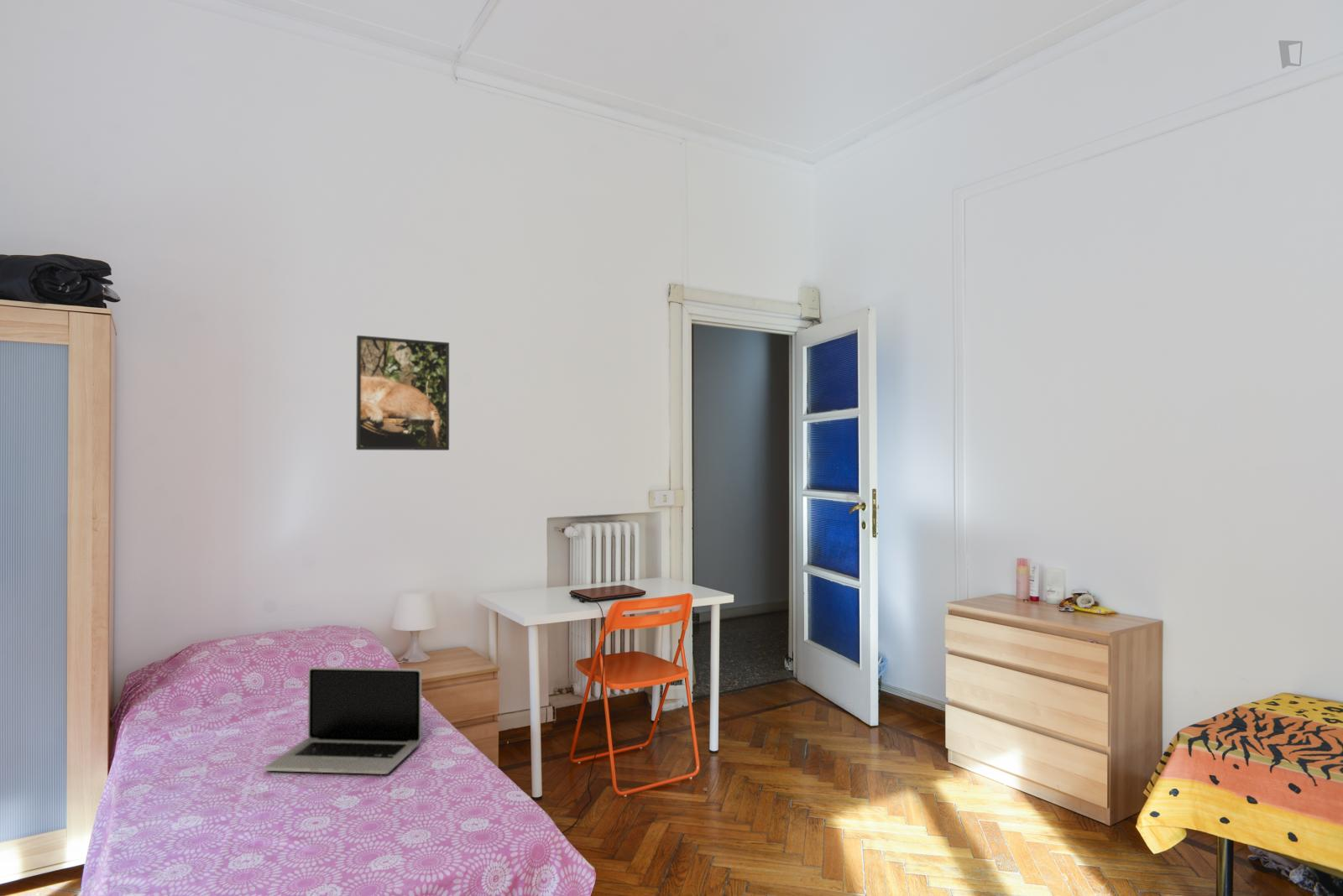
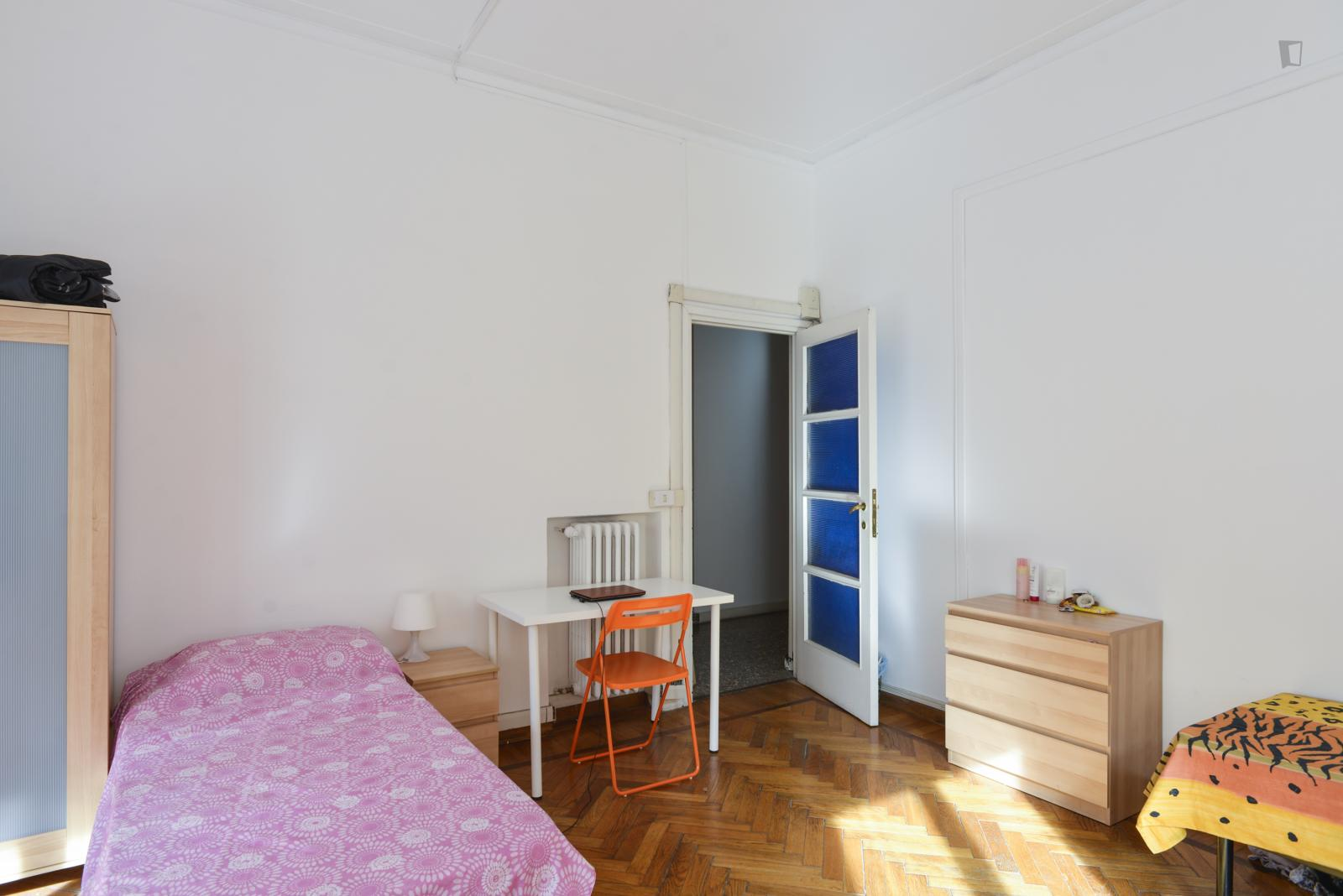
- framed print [355,335,450,451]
- laptop [264,666,422,775]
